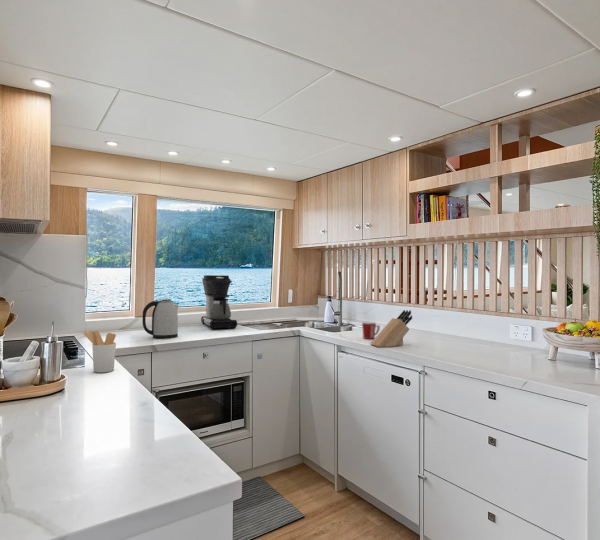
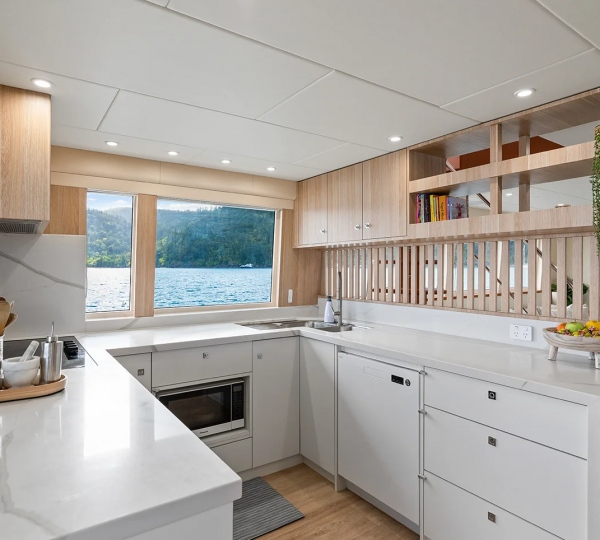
- kettle [141,298,179,340]
- coffee maker [200,274,238,330]
- utensil holder [83,329,117,374]
- knife block [369,309,413,348]
- mug [361,321,381,340]
